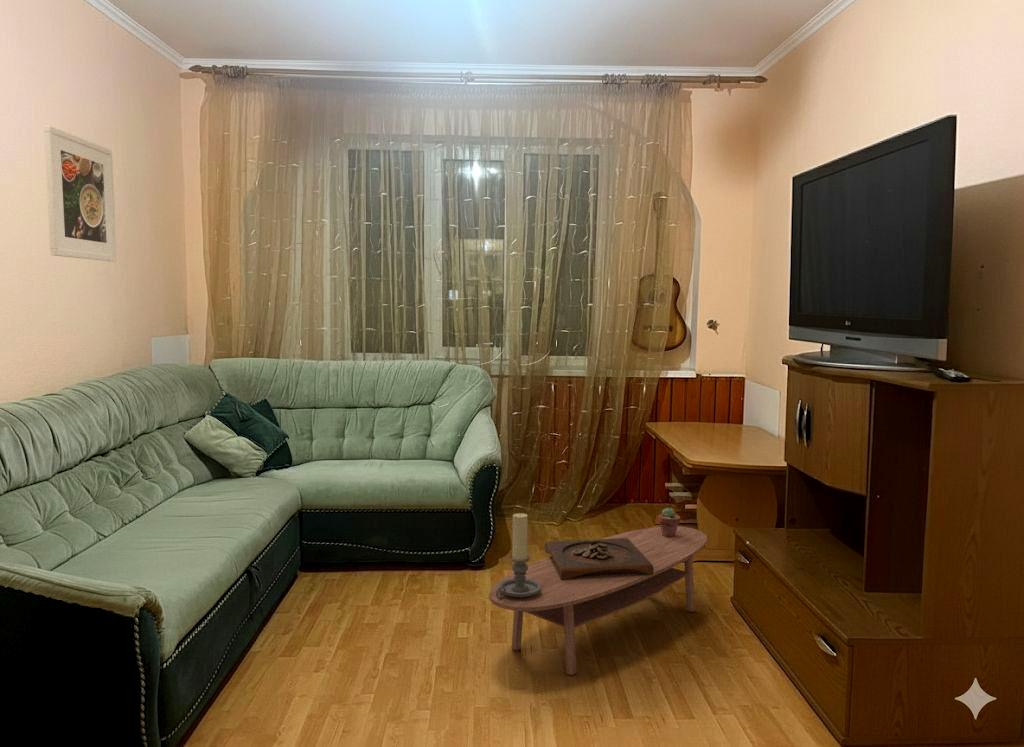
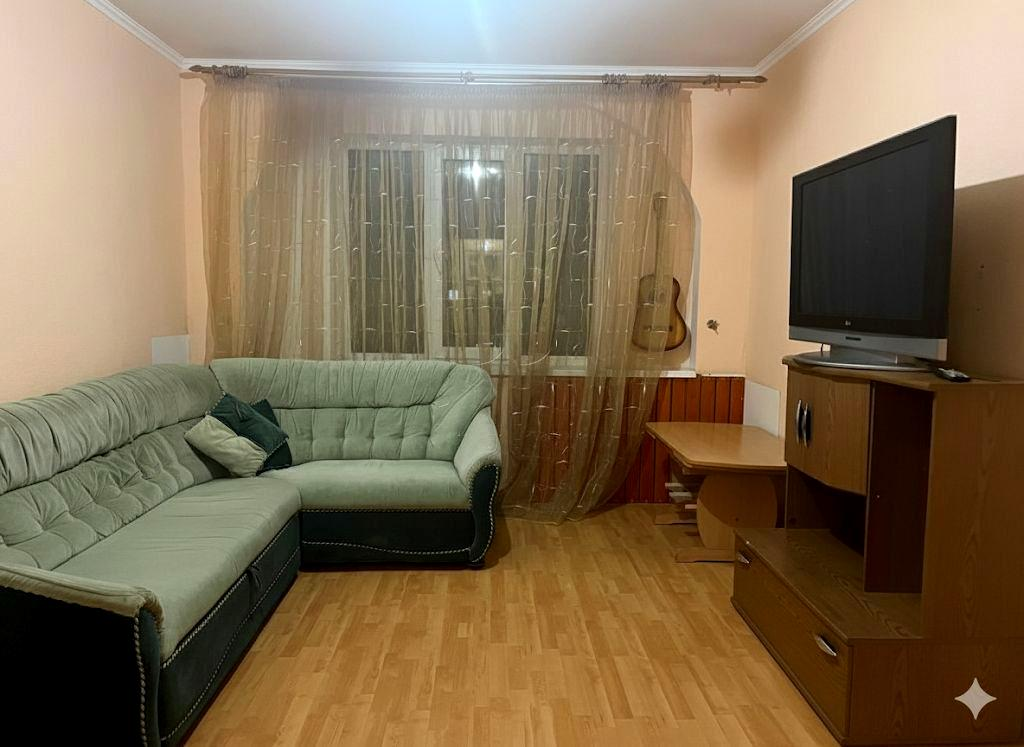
- potted succulent [658,507,681,538]
- coffee table [488,525,708,676]
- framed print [43,125,118,262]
- wooden tray [544,538,654,580]
- candle holder [496,512,542,599]
